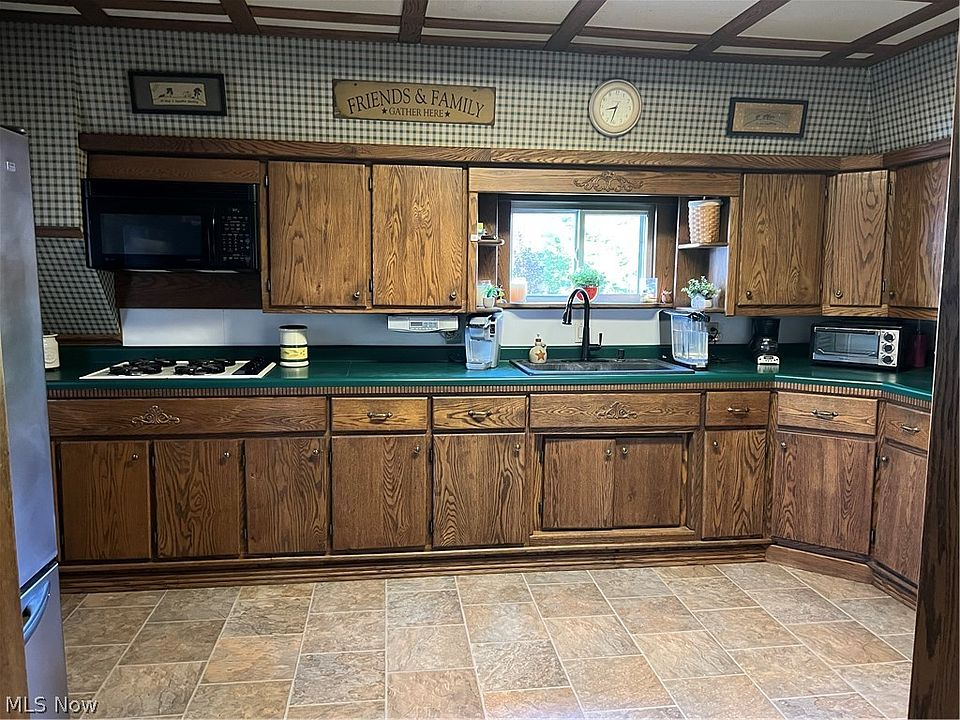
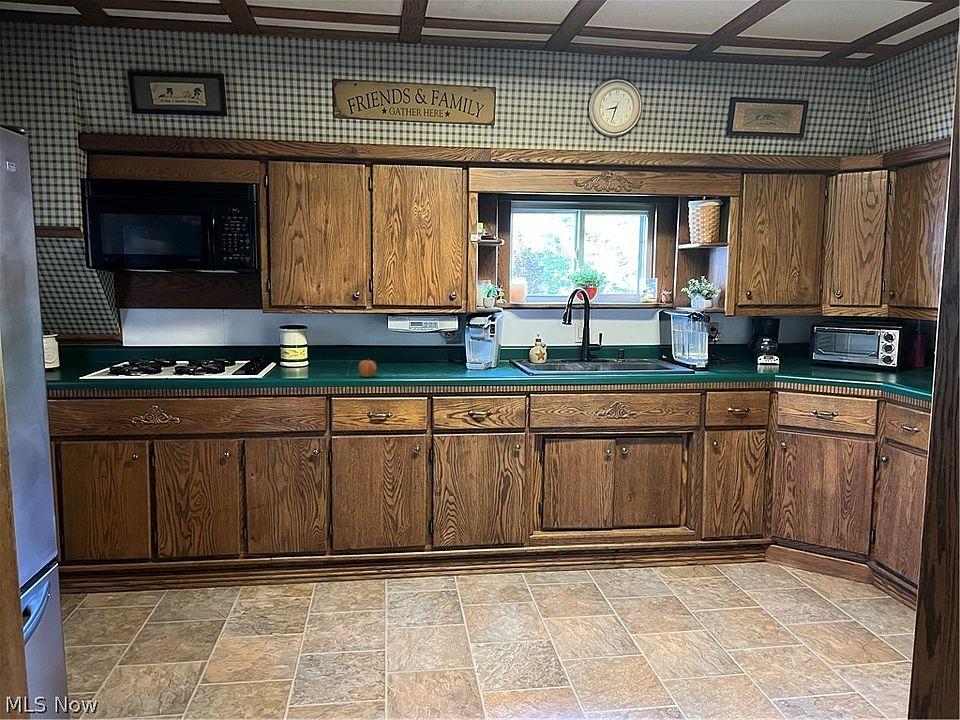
+ fruit [357,358,377,378]
